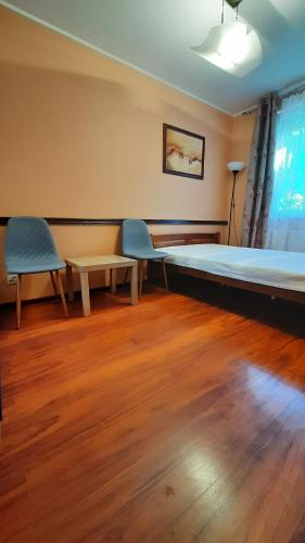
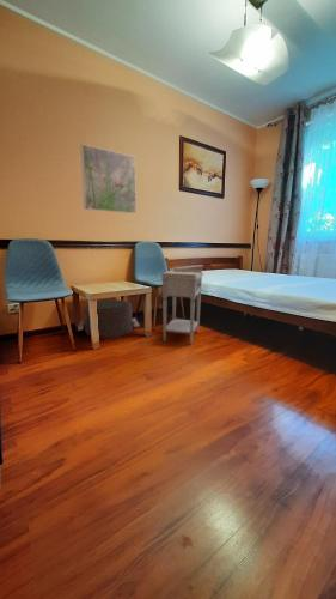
+ nightstand [160,268,206,345]
+ pouf [77,298,140,339]
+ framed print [80,143,138,214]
